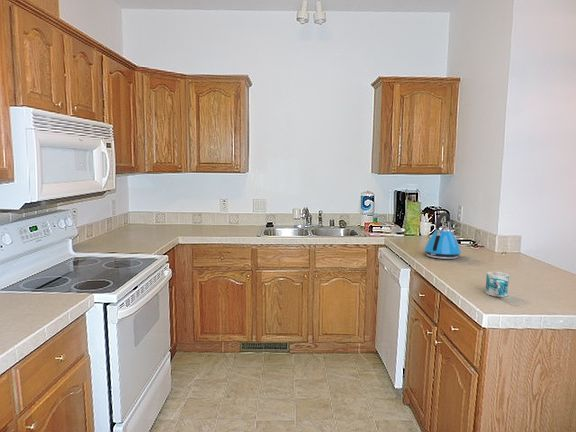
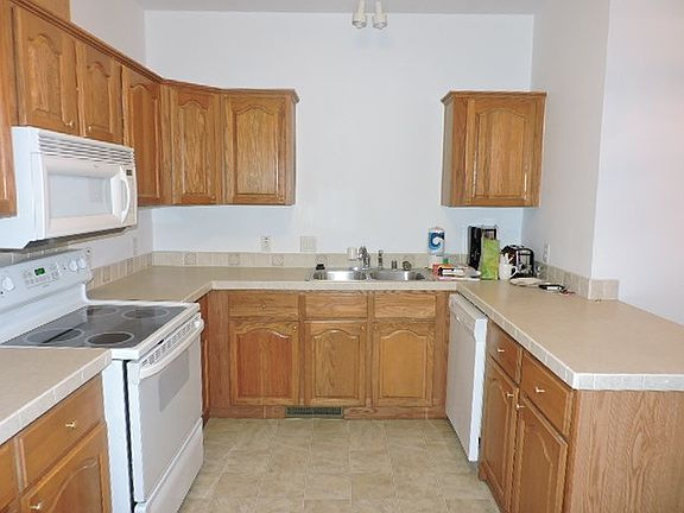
- mug [485,271,510,298]
- kettle [423,212,462,260]
